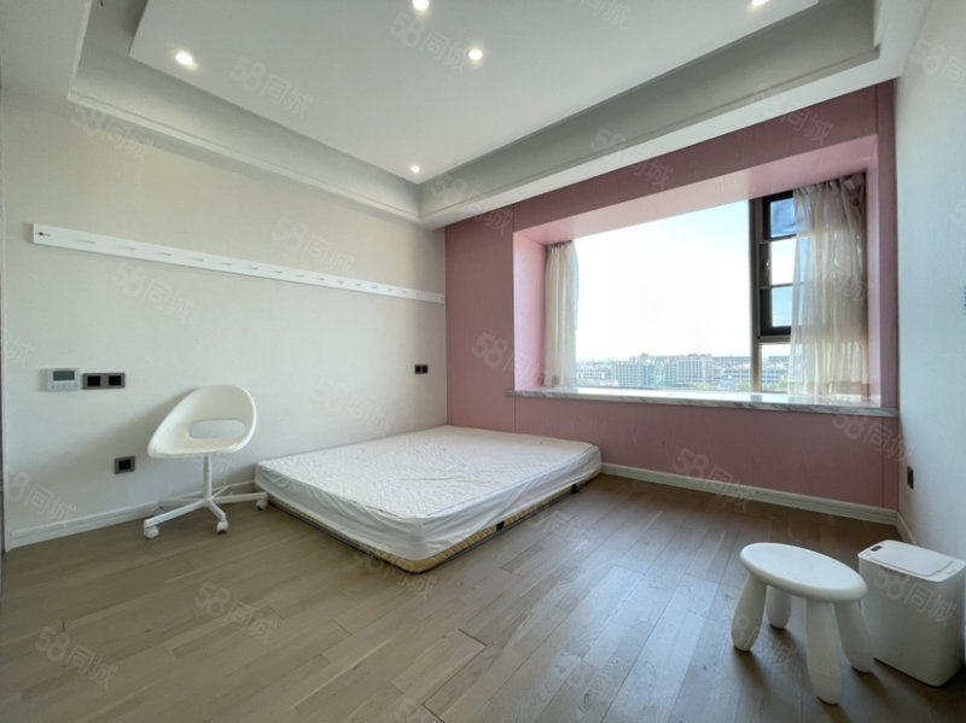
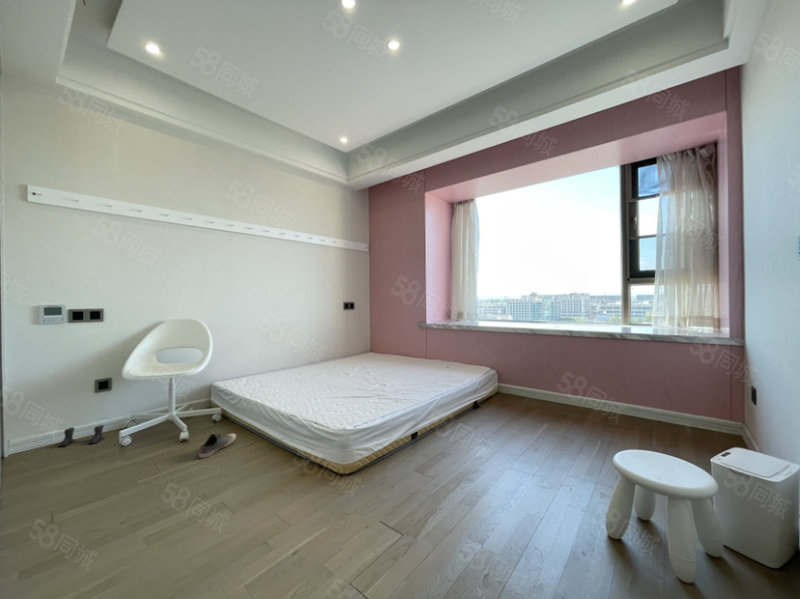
+ boots [57,424,106,448]
+ shoe [198,432,237,459]
